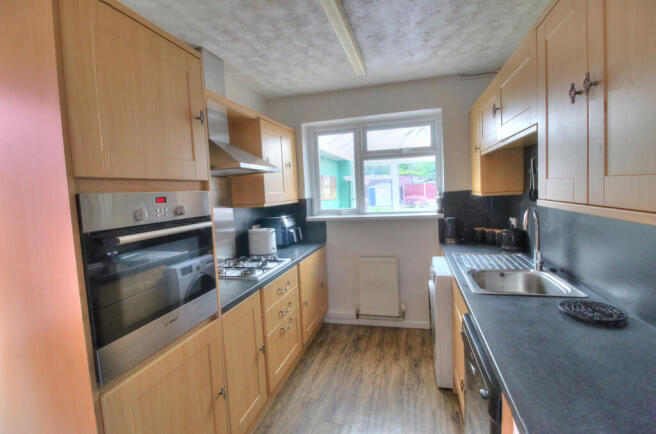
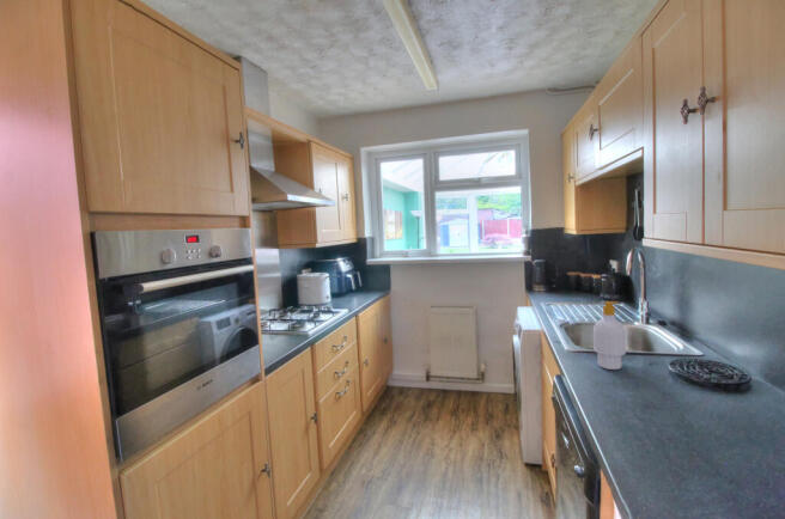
+ soap bottle [592,300,627,371]
